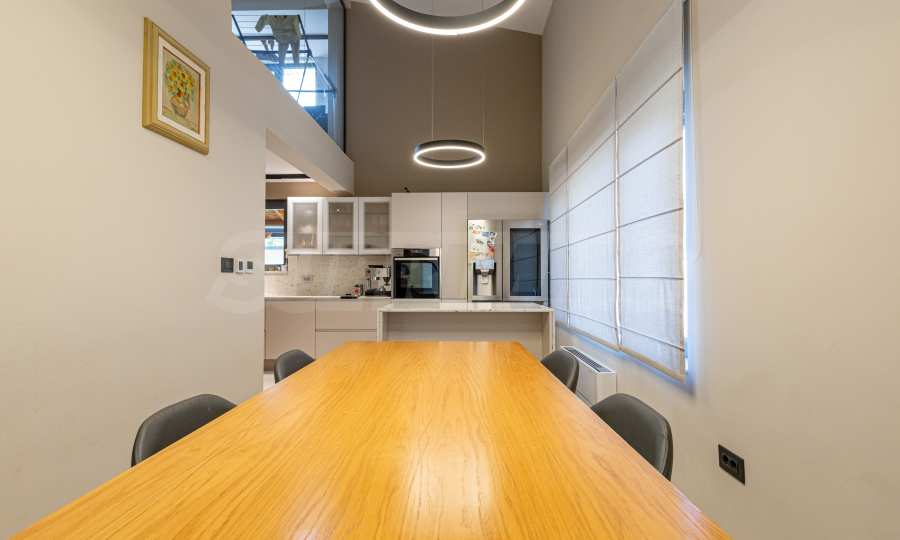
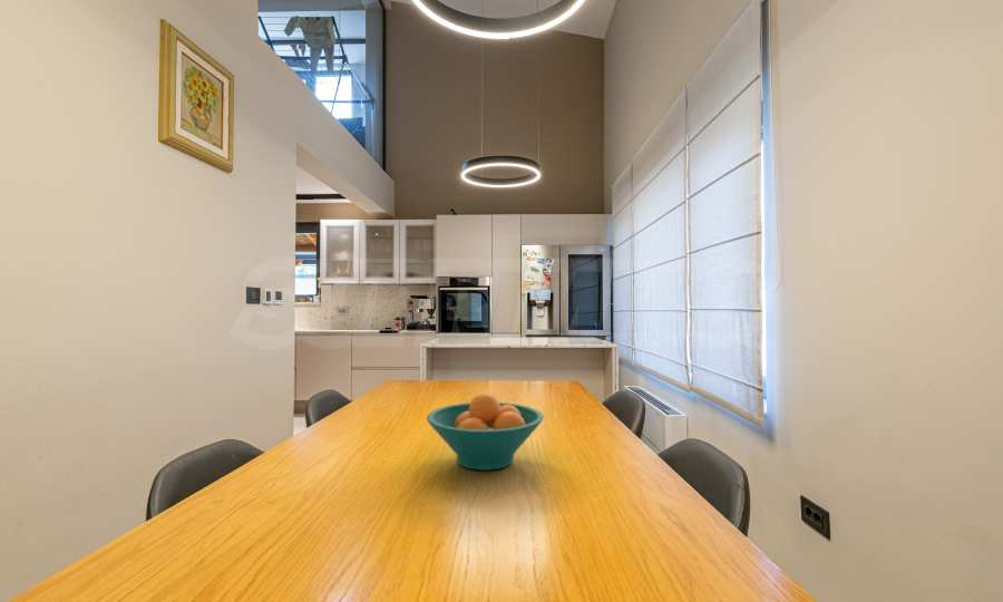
+ fruit bowl [426,392,545,472]
